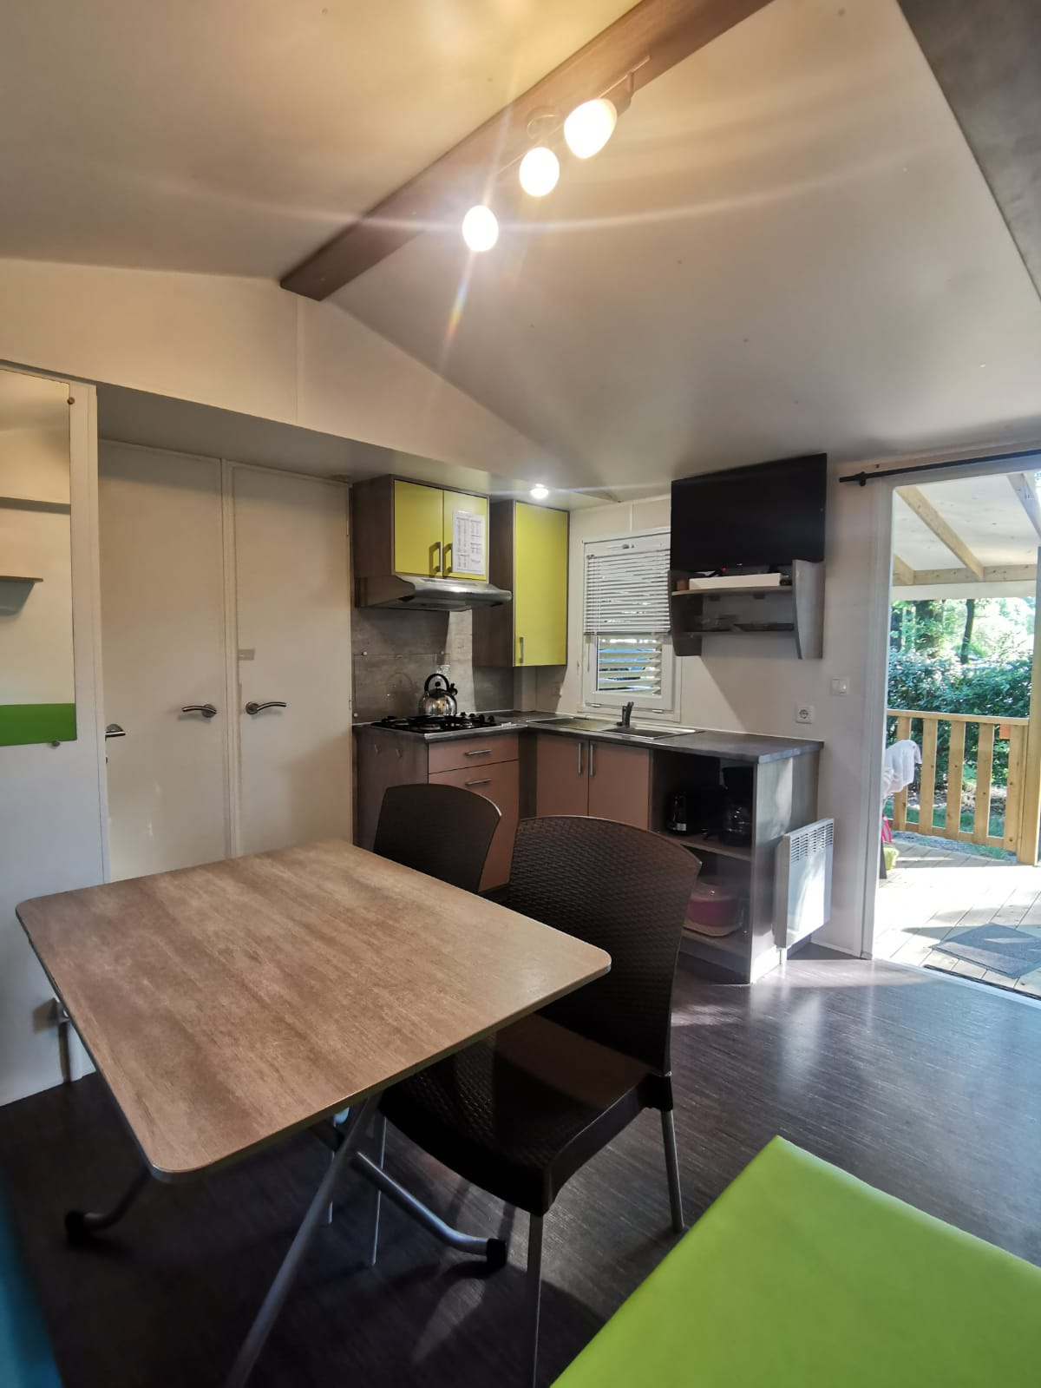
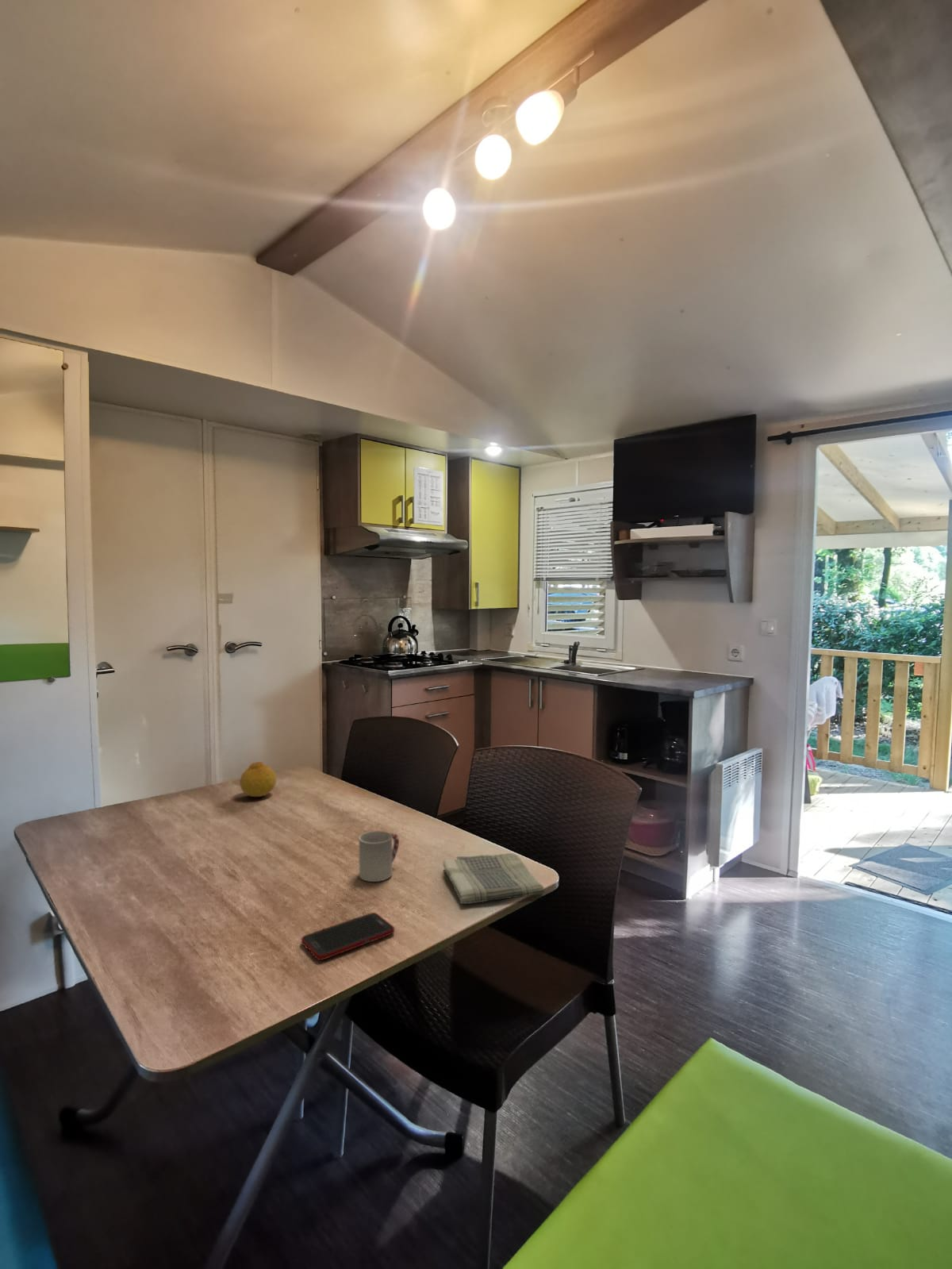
+ cup [359,830,400,883]
+ dish towel [442,852,545,905]
+ cell phone [301,912,395,961]
+ fruit [239,761,277,798]
